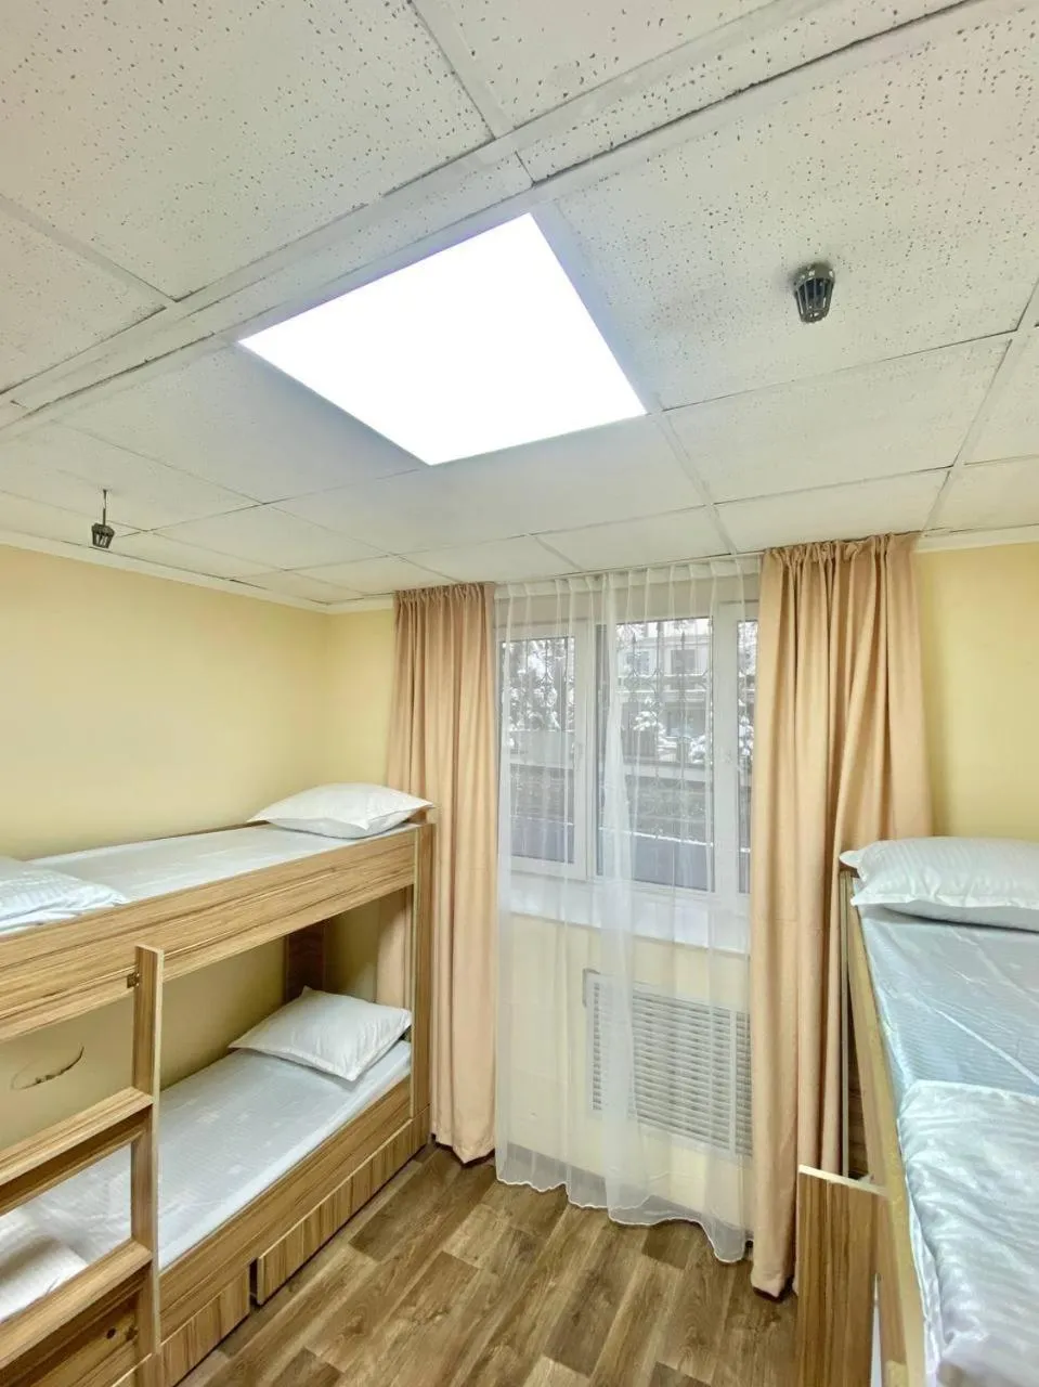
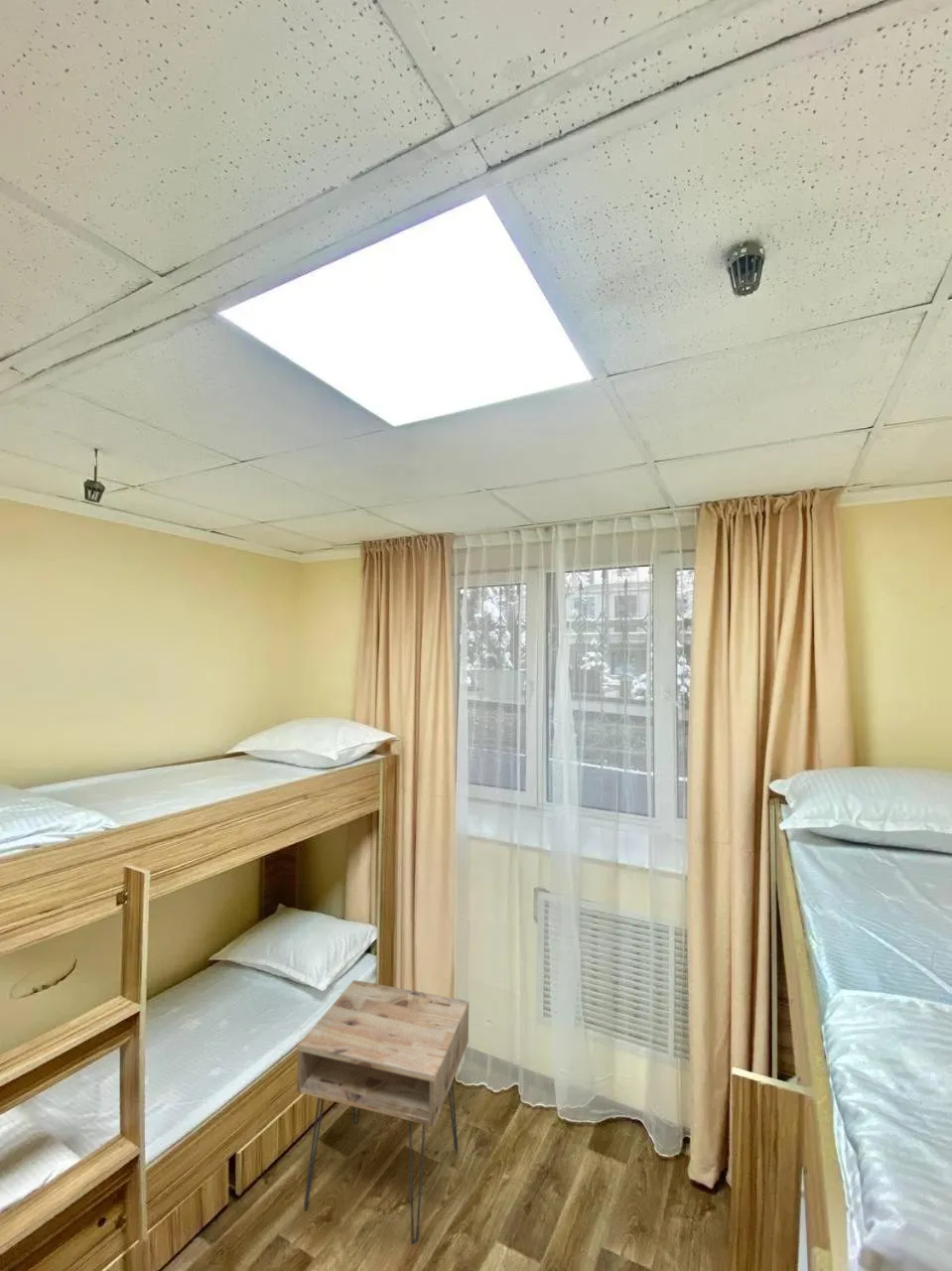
+ nightstand [296,979,470,1245]
